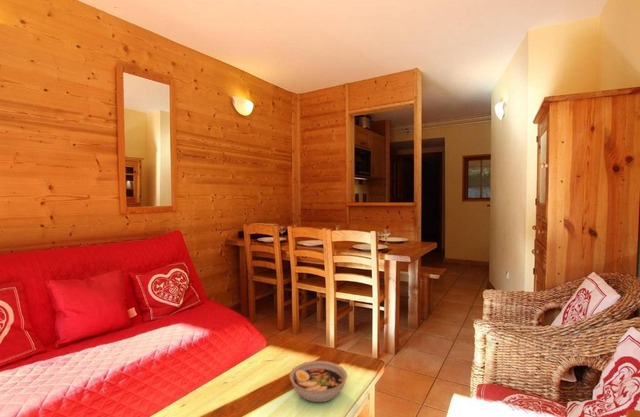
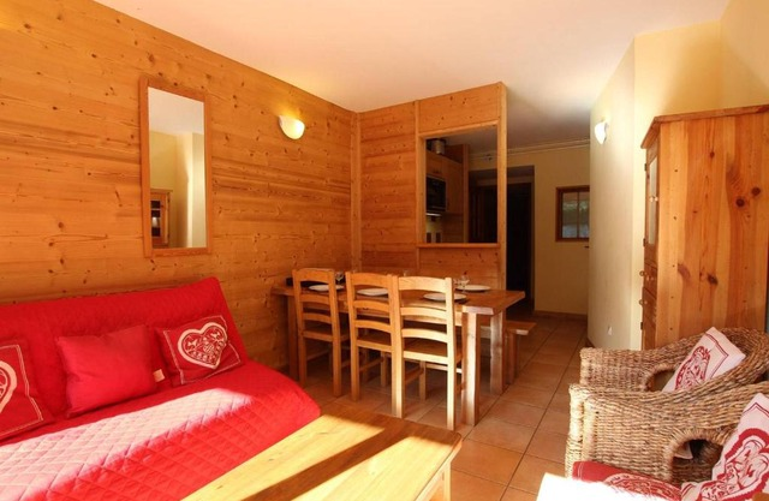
- bowl [289,360,348,403]
